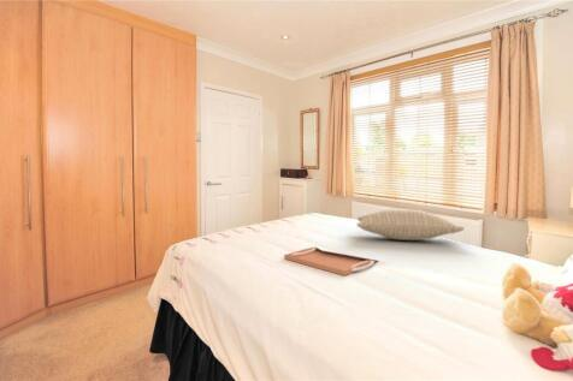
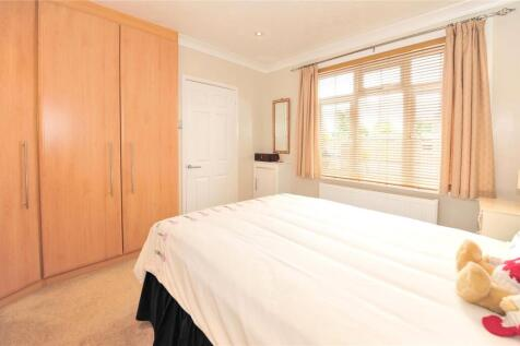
- pillow [355,208,466,242]
- serving tray [283,245,380,276]
